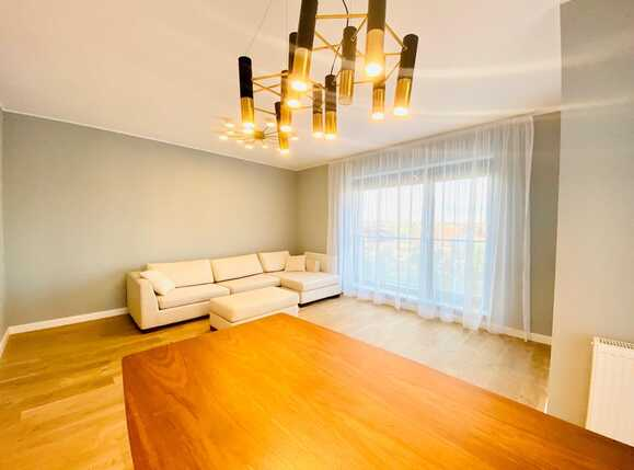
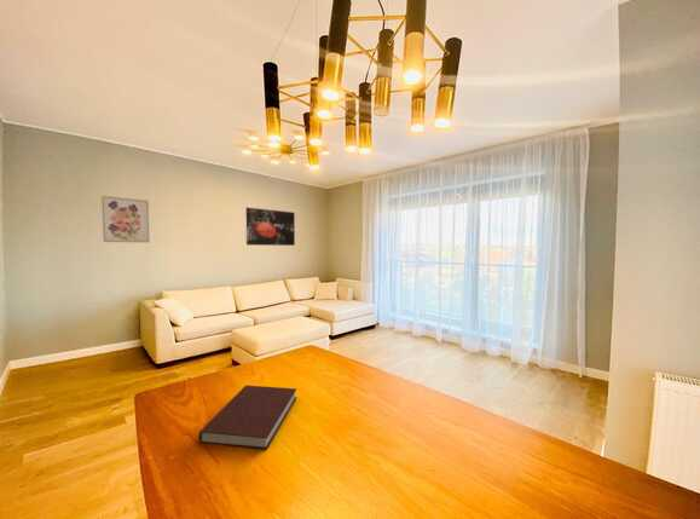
+ notebook [198,385,299,450]
+ wall art [100,195,151,243]
+ wall art [245,206,296,247]
